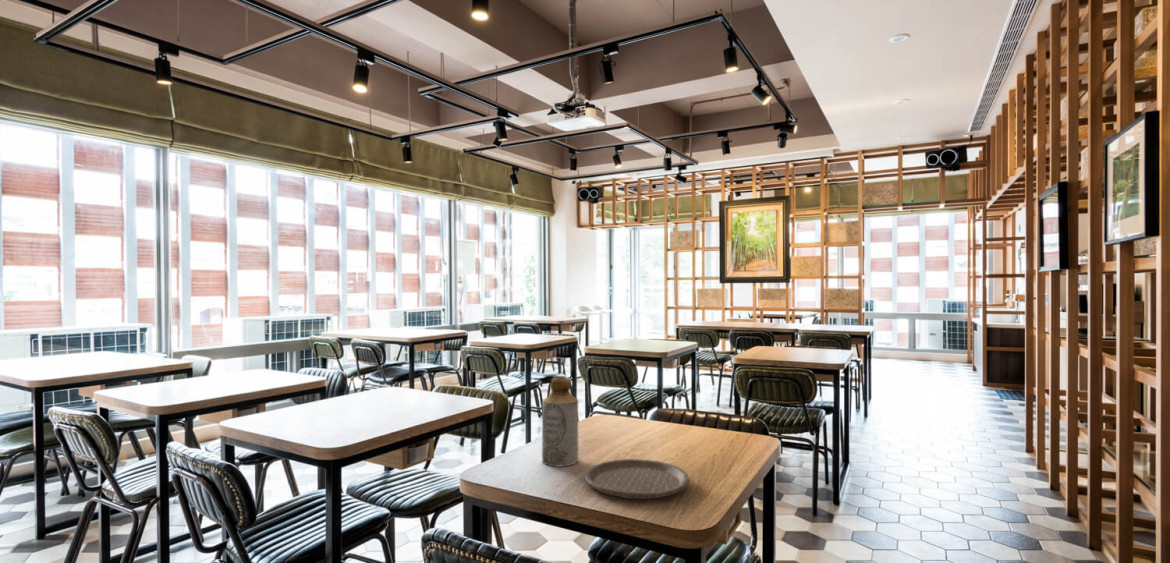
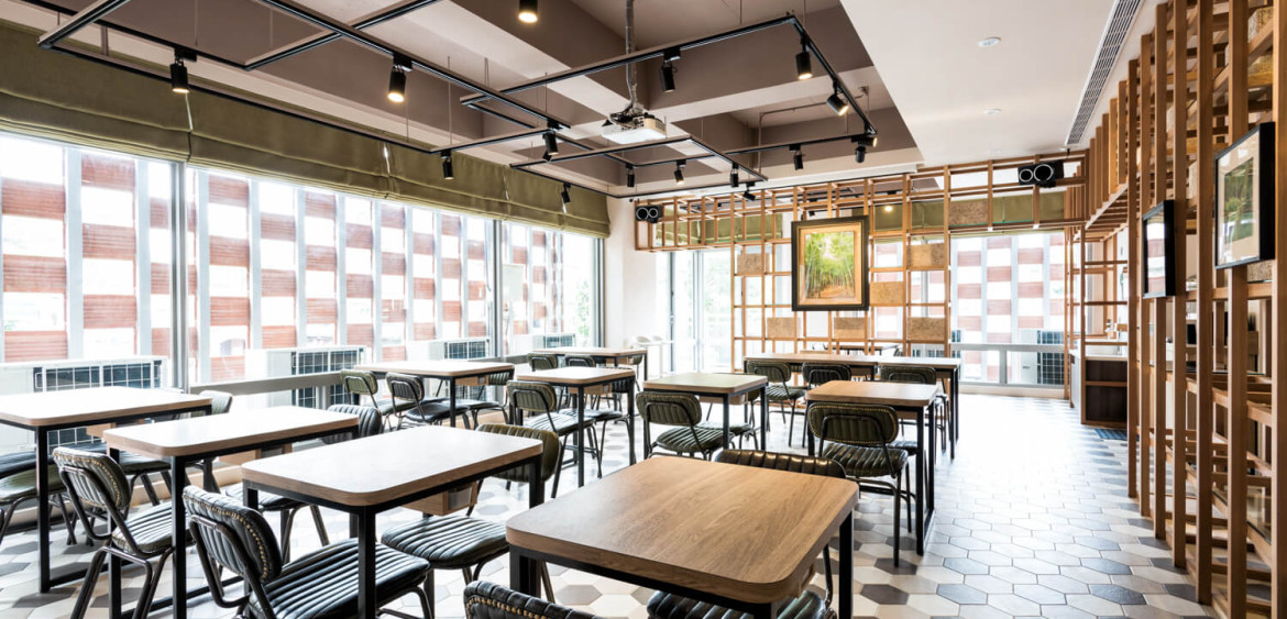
- plate [584,458,690,500]
- bottle [541,376,580,467]
